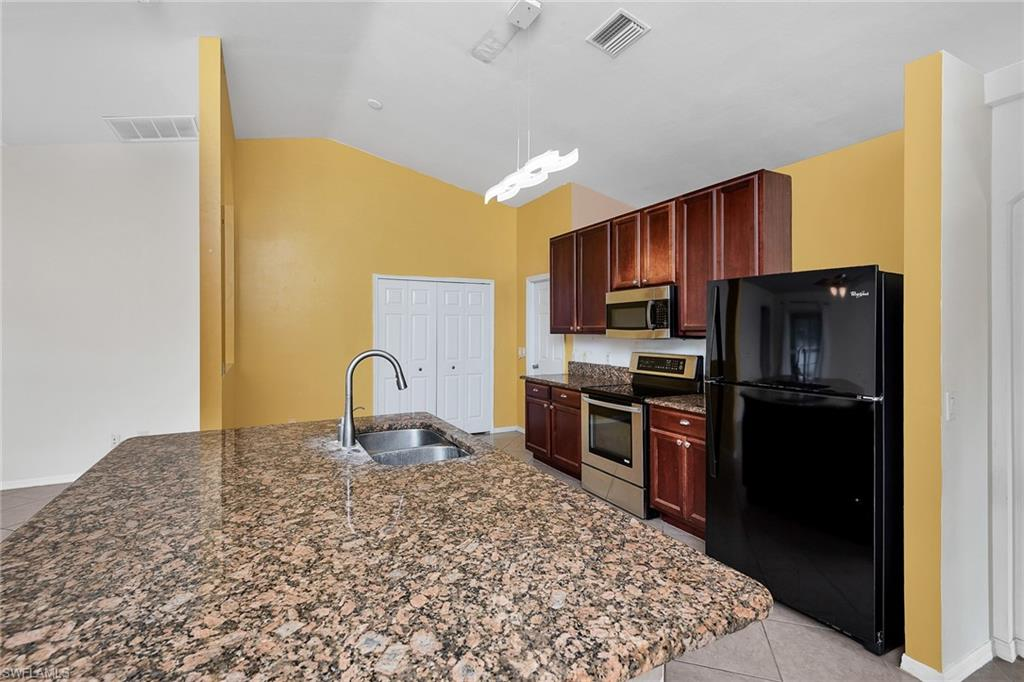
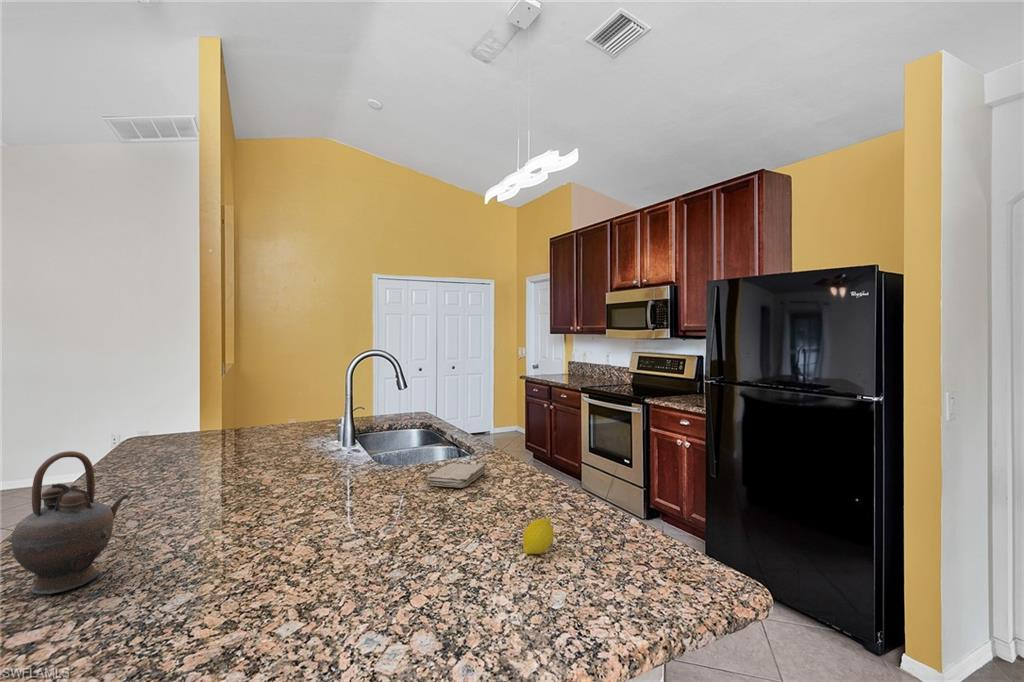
+ fruit [522,517,555,555]
+ teapot [10,450,129,595]
+ washcloth [425,462,486,489]
